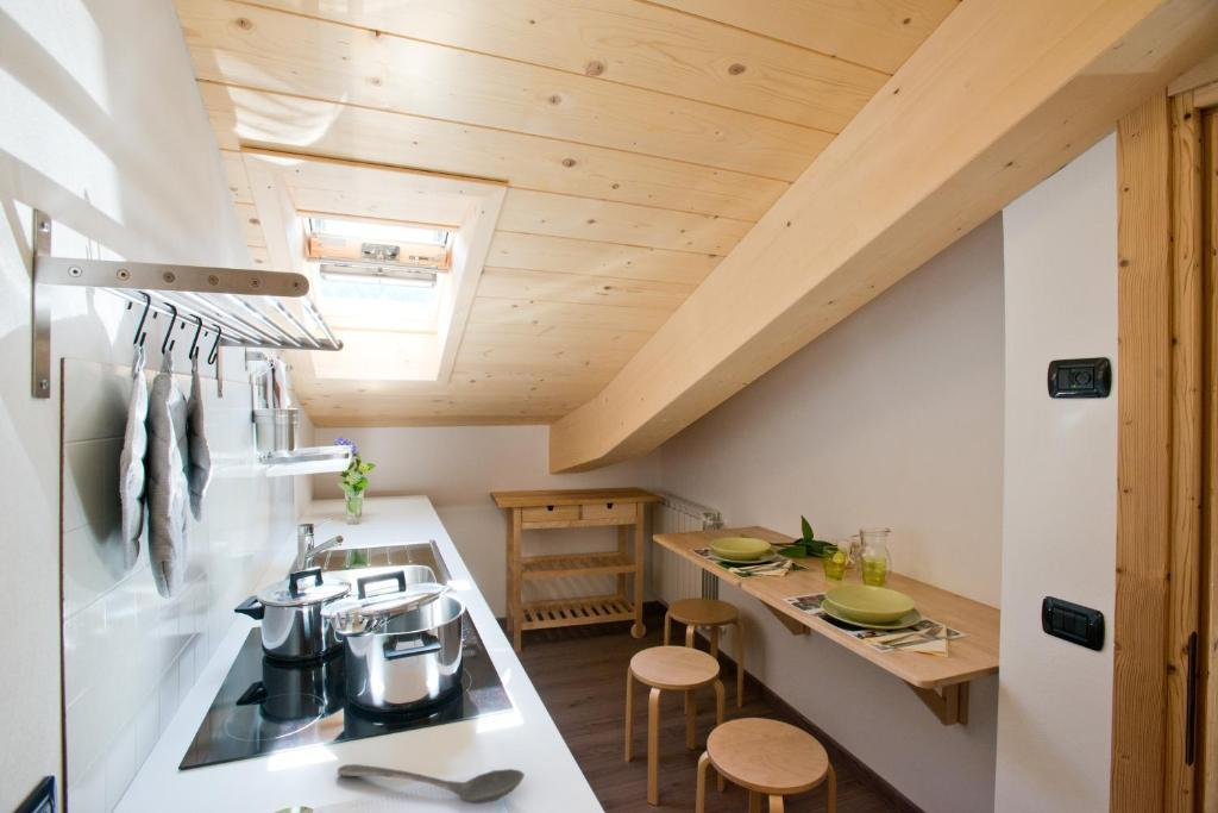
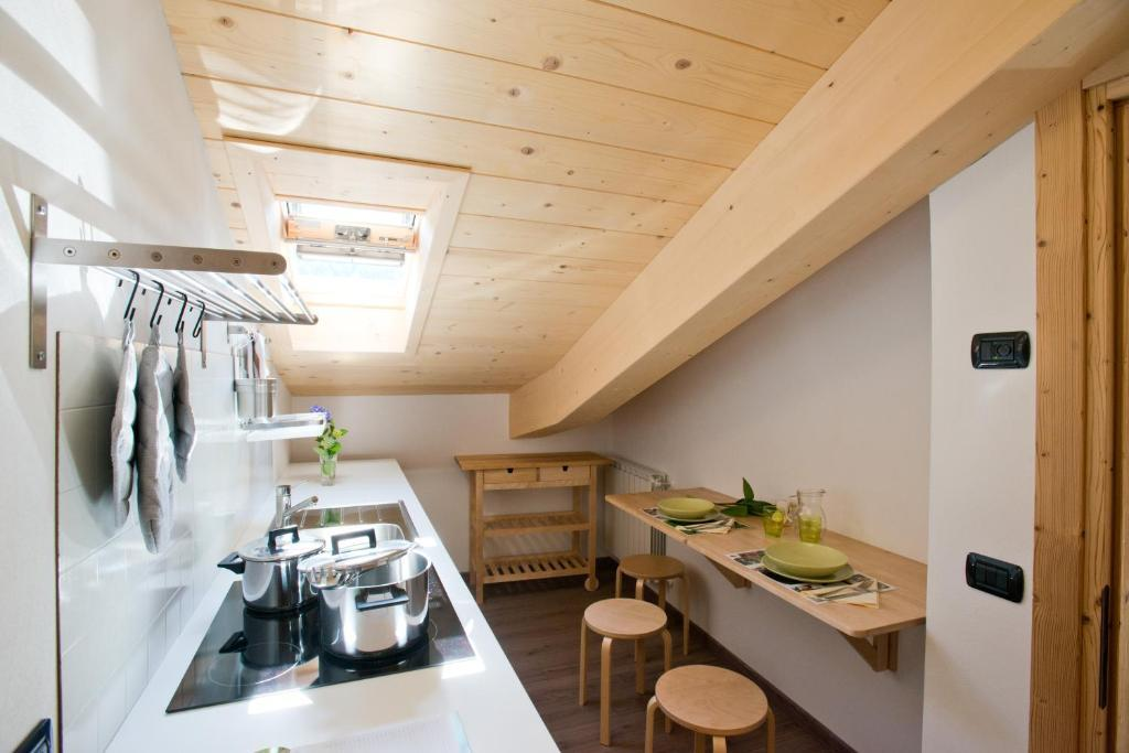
- stirrer [337,763,526,805]
